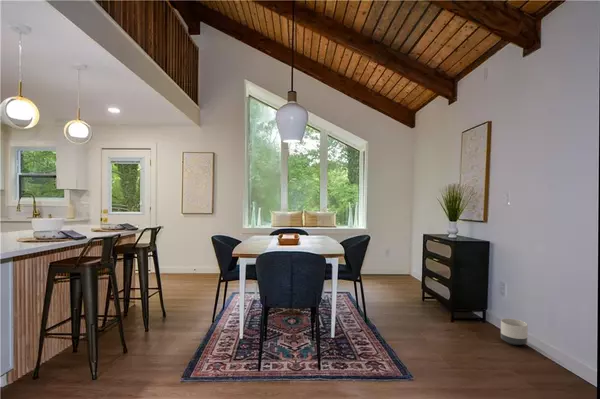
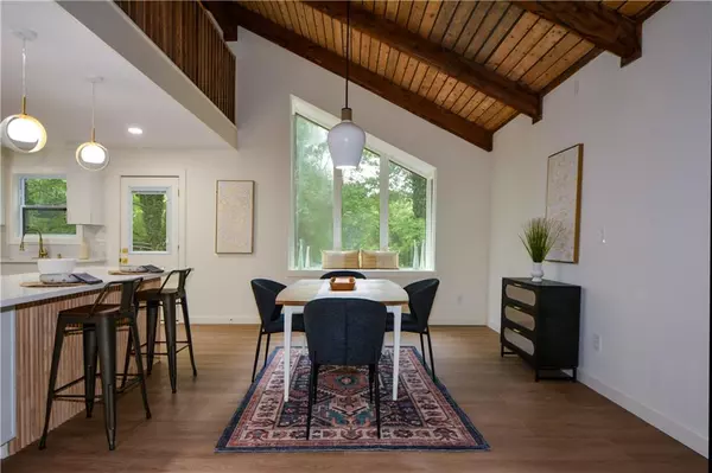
- planter [500,318,529,346]
